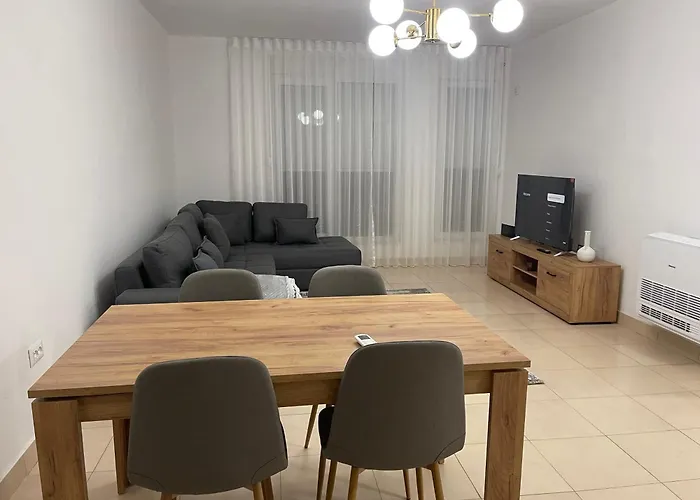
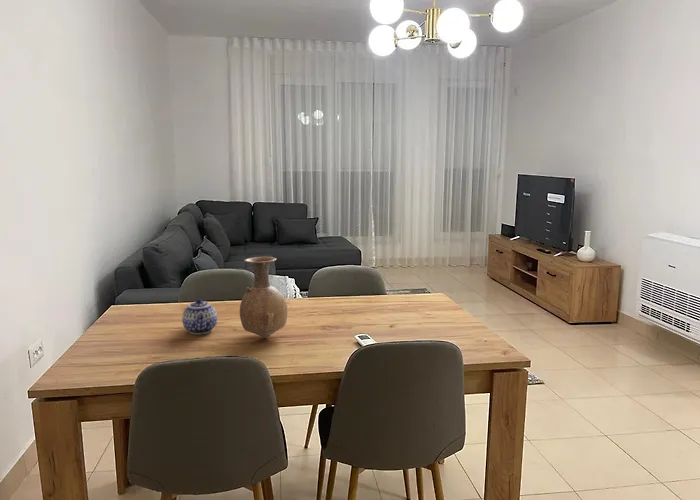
+ teapot [181,297,218,335]
+ vase [239,256,288,339]
